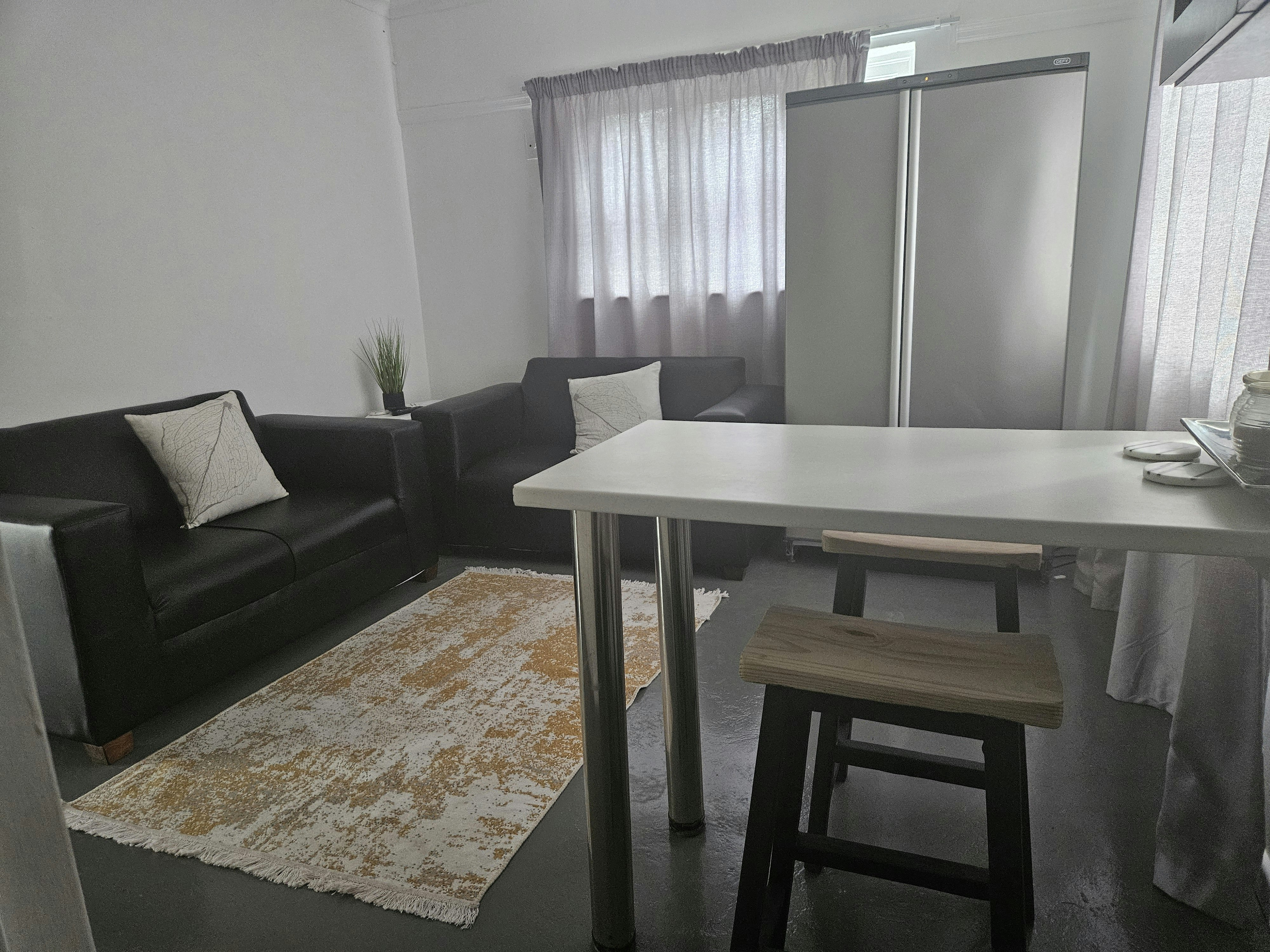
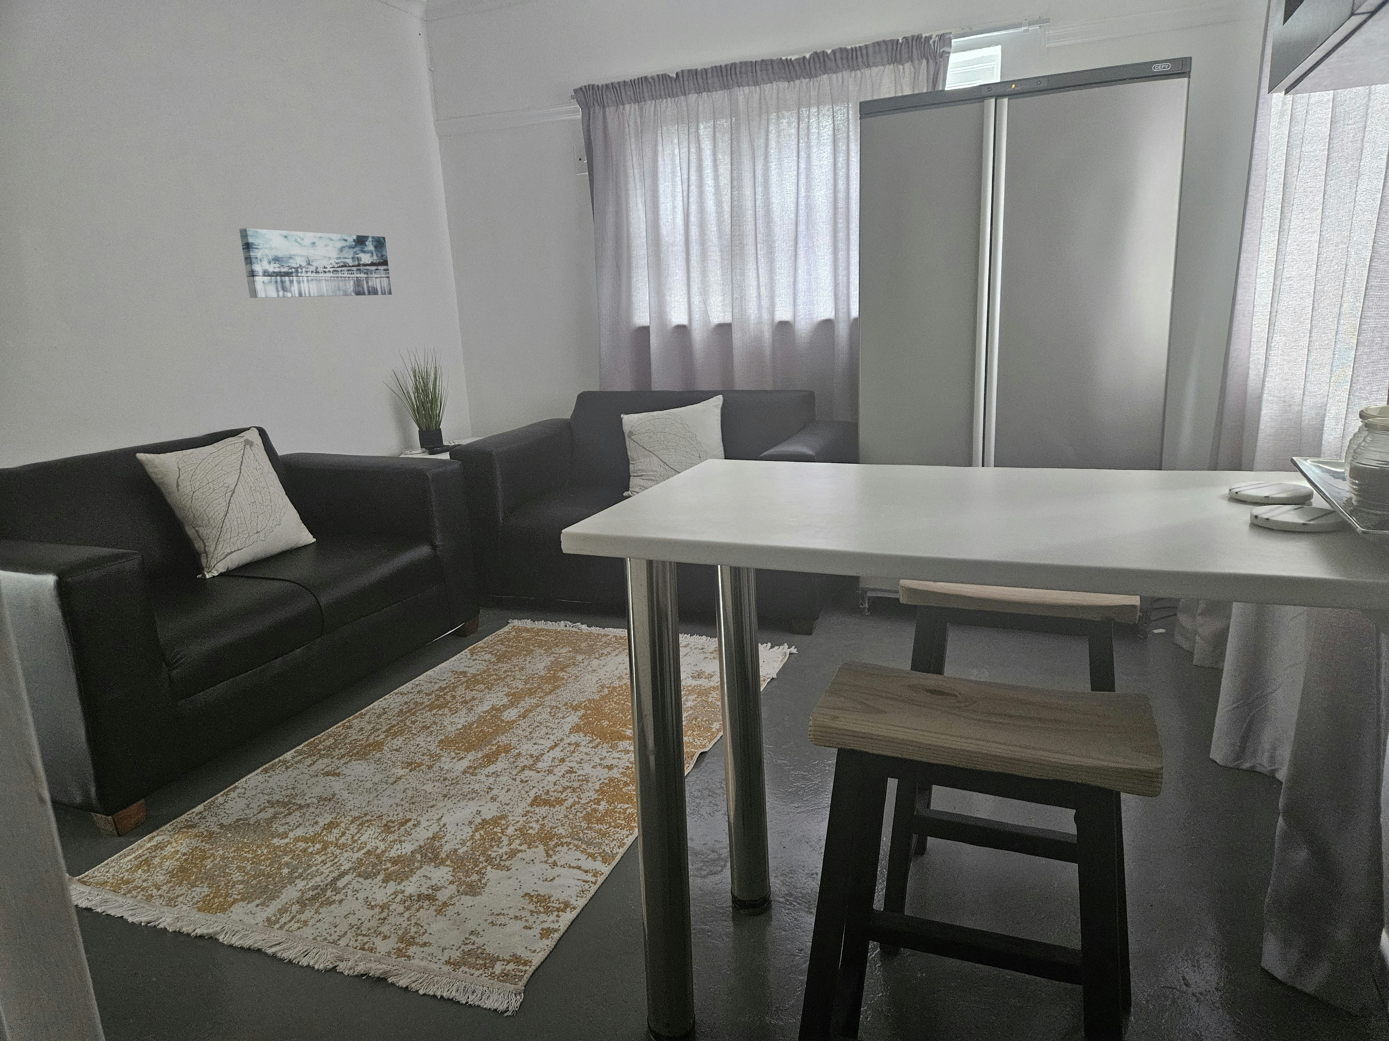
+ wall art [238,227,392,299]
